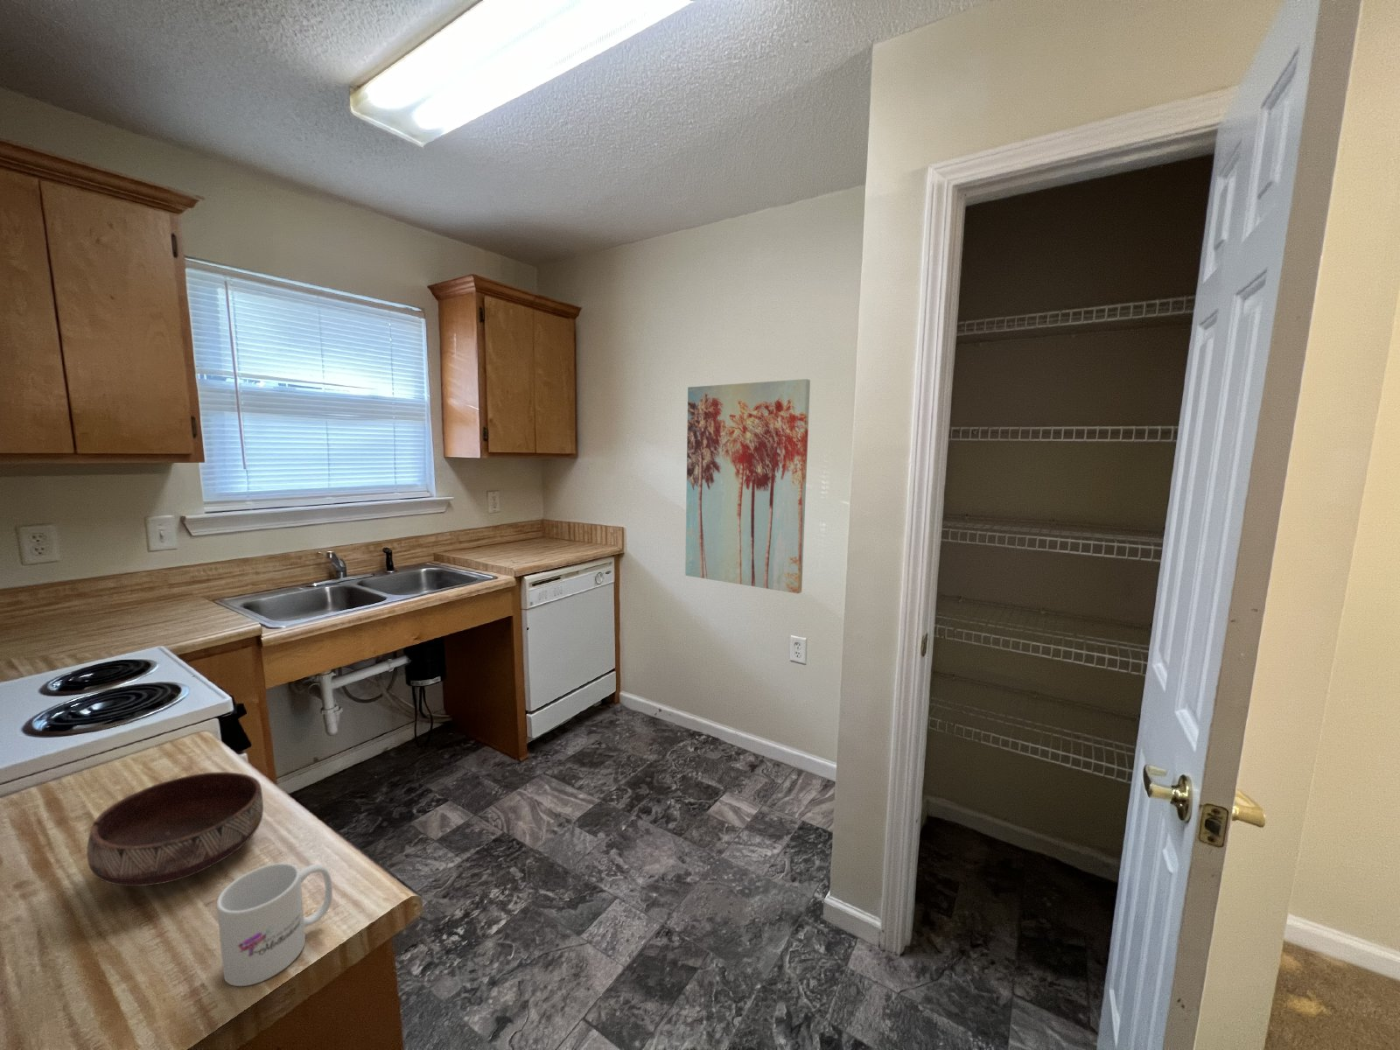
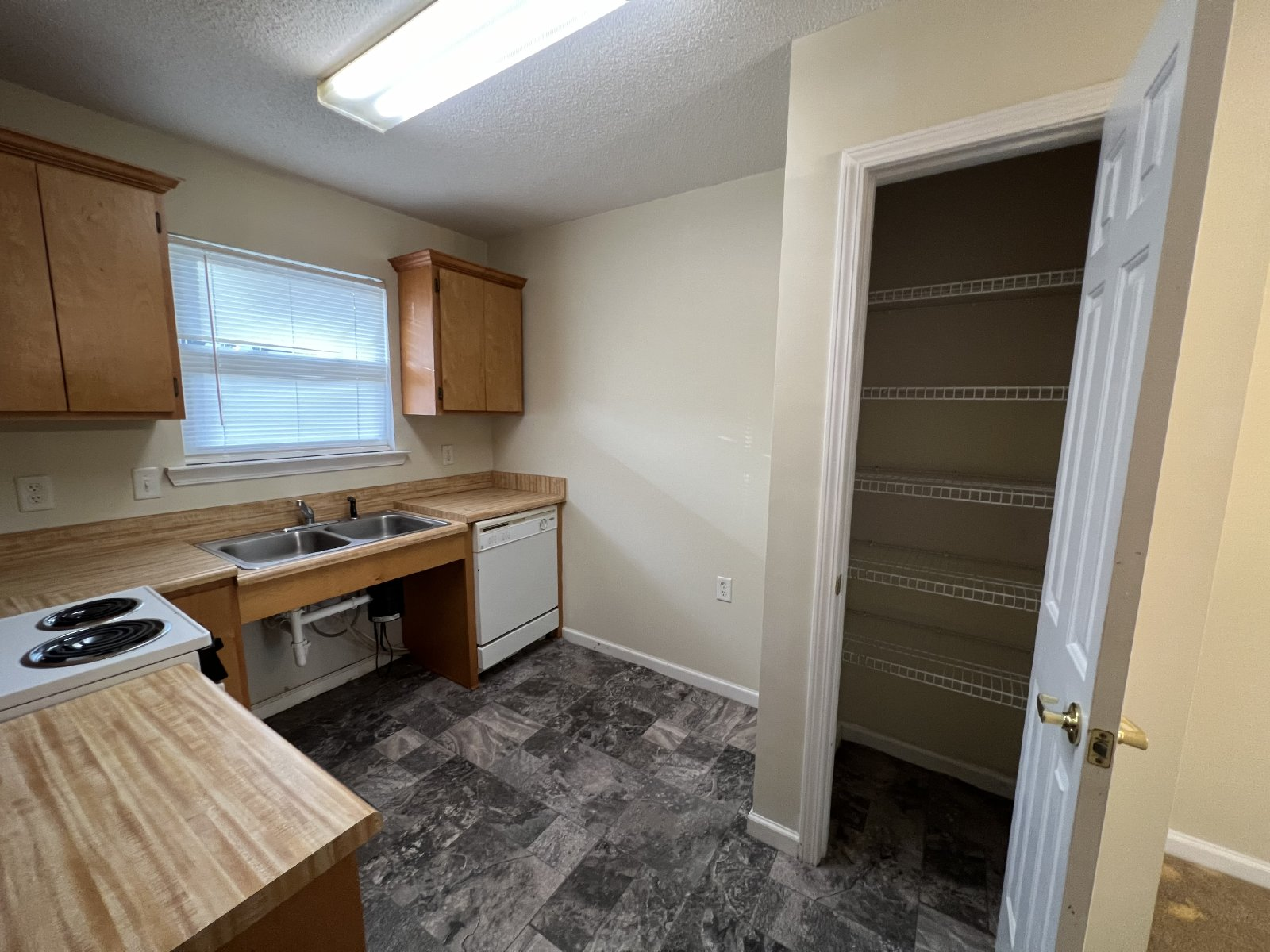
- mug [216,861,333,987]
- wall art [685,378,811,594]
- bowl [86,771,265,887]
